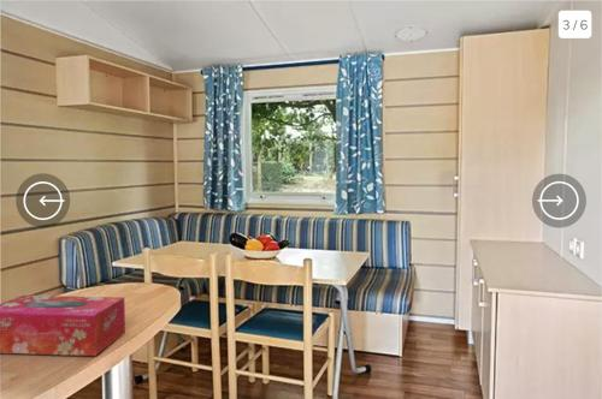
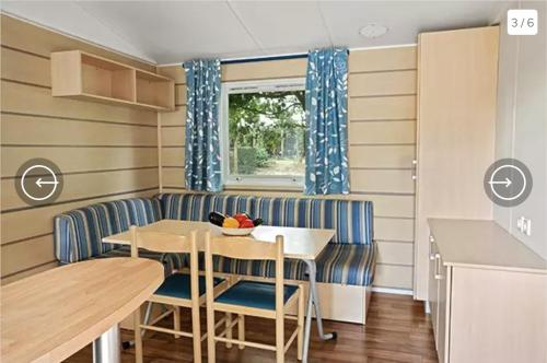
- tissue box [0,294,126,357]
